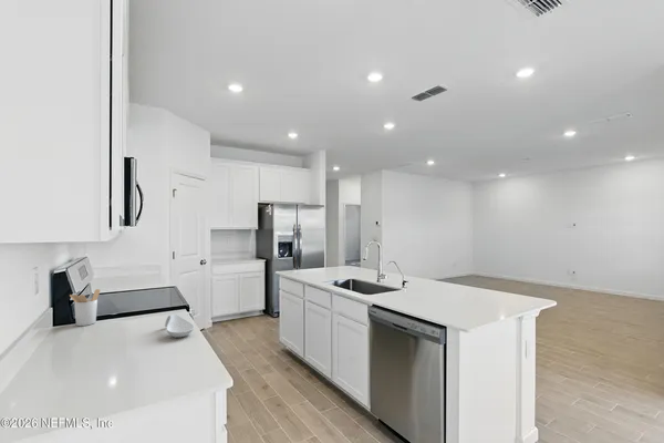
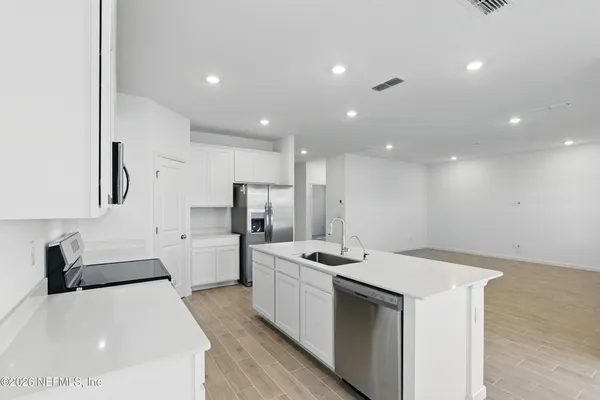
- utensil holder [69,288,102,327]
- spoon rest [164,313,195,339]
